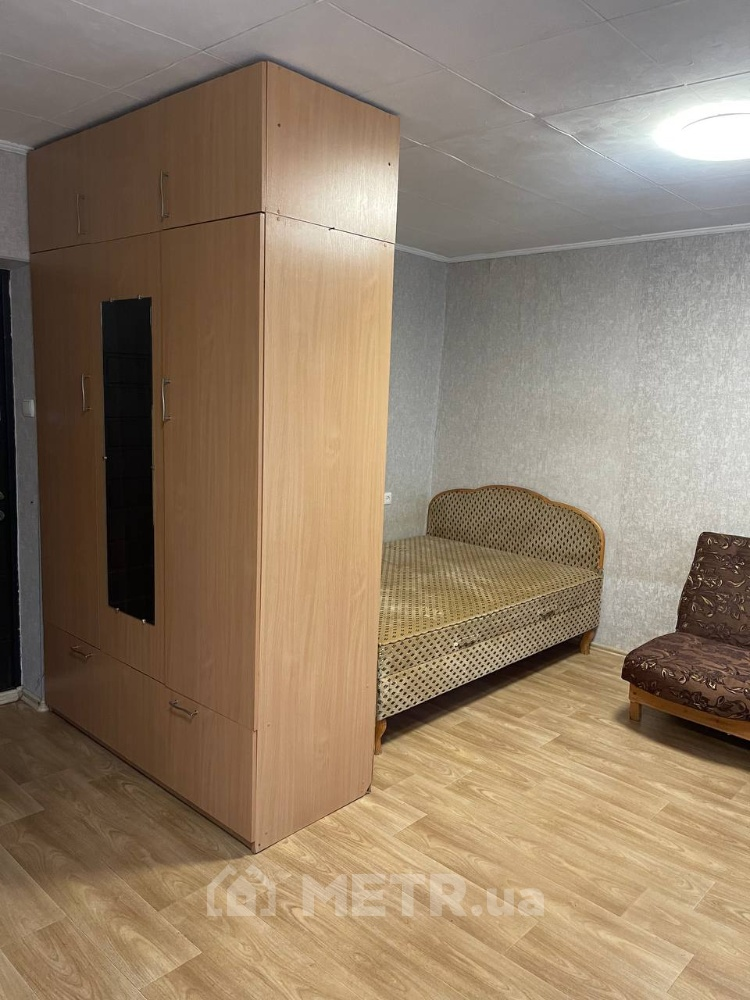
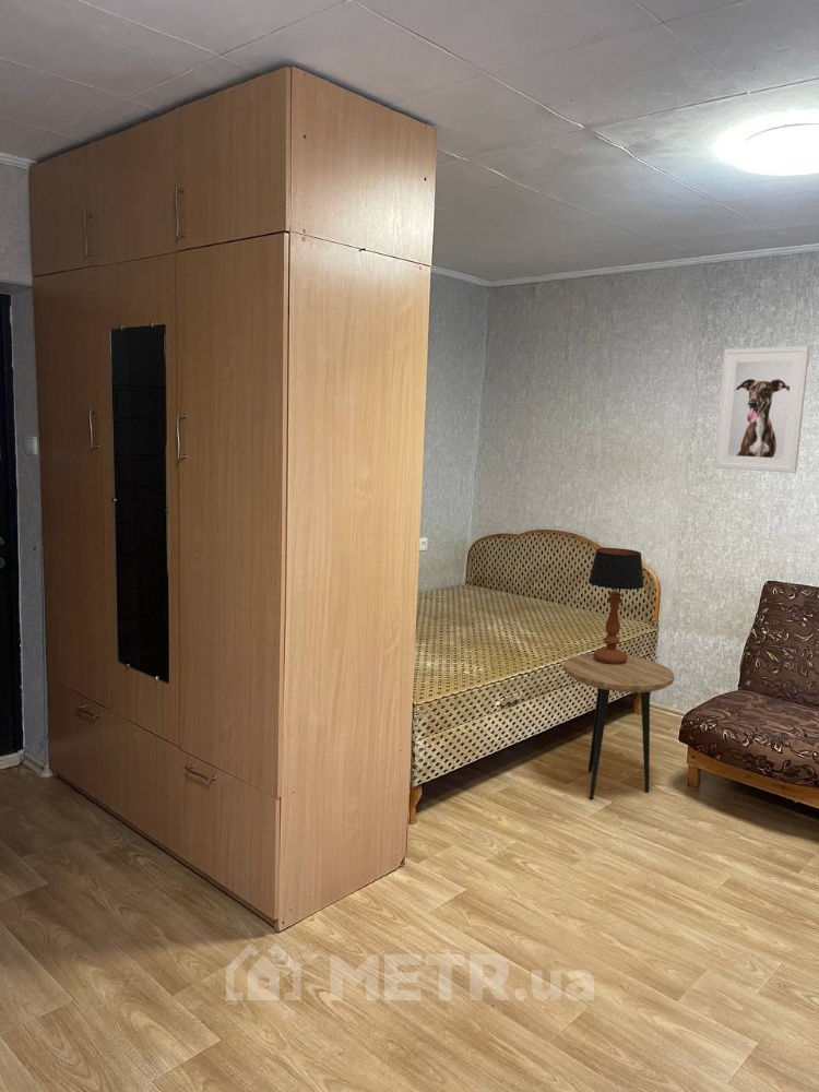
+ side table [562,653,675,800]
+ table lamp [587,547,645,664]
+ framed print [713,345,810,474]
